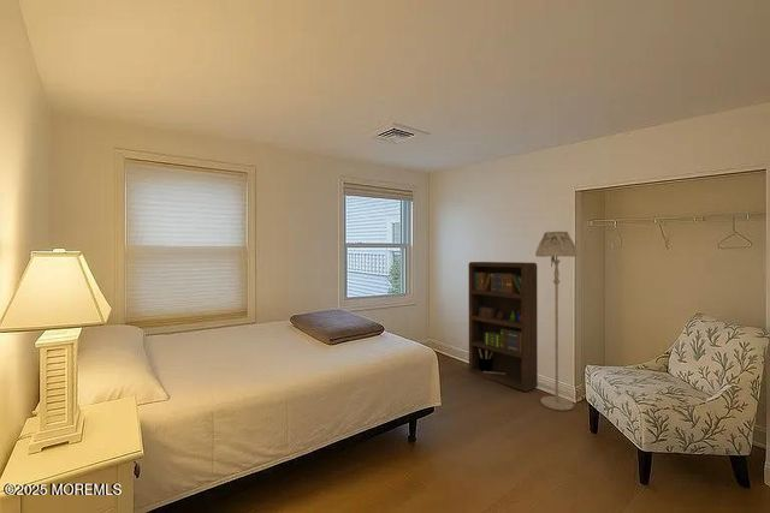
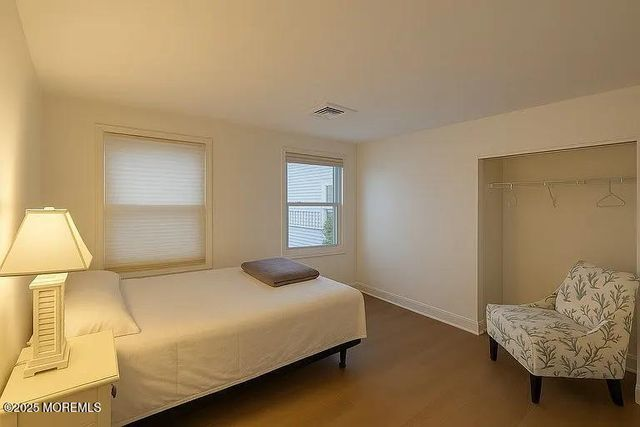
- bookcase [468,261,539,393]
- floor lamp [534,231,579,412]
